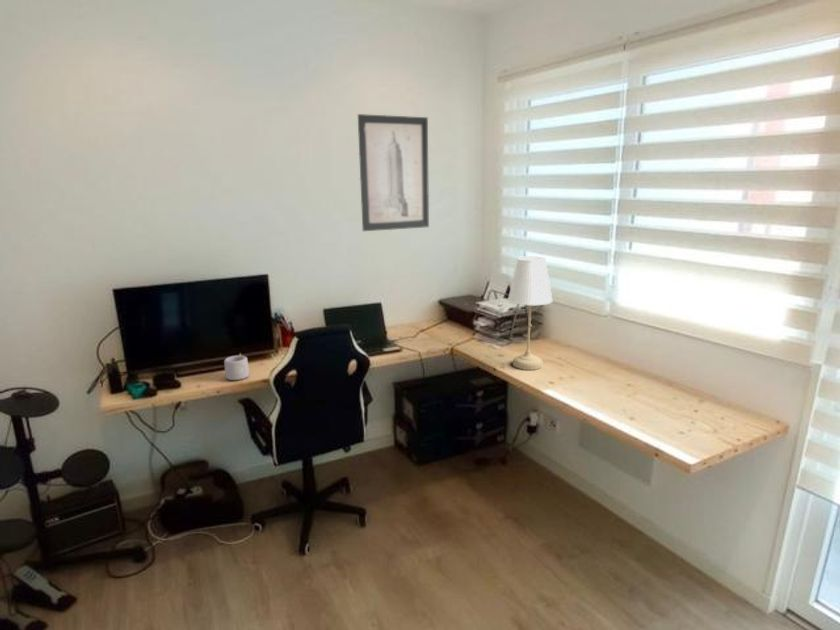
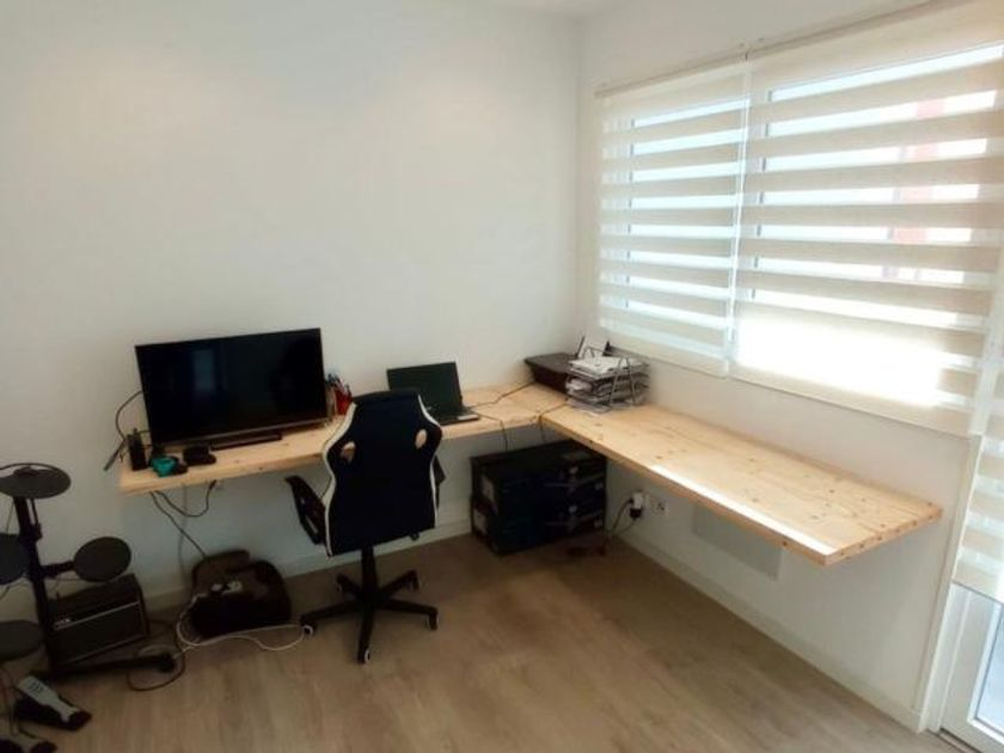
- wall art [357,113,430,232]
- desk lamp [507,255,554,371]
- mug [219,352,250,383]
